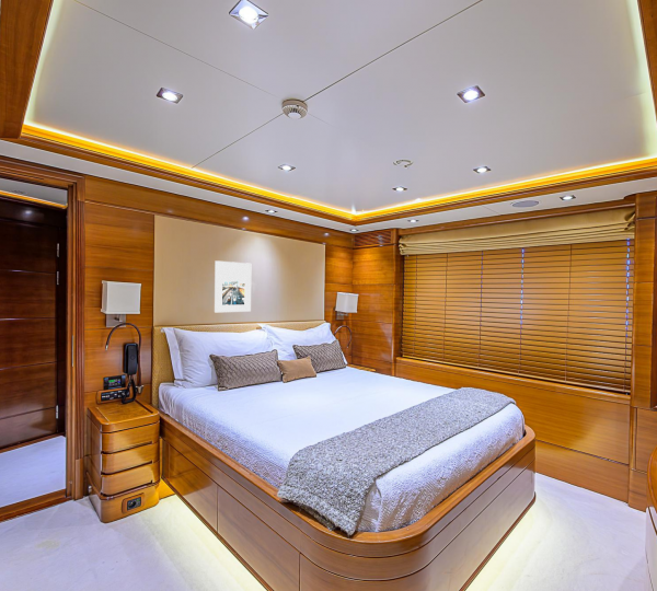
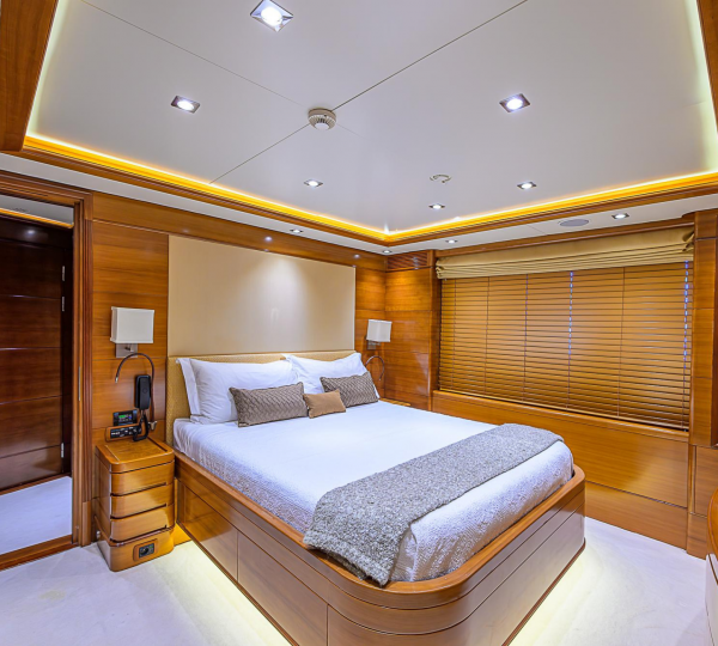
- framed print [214,259,252,313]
